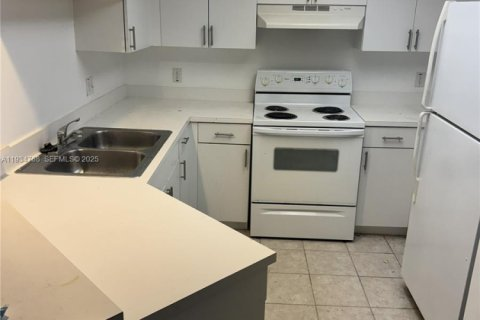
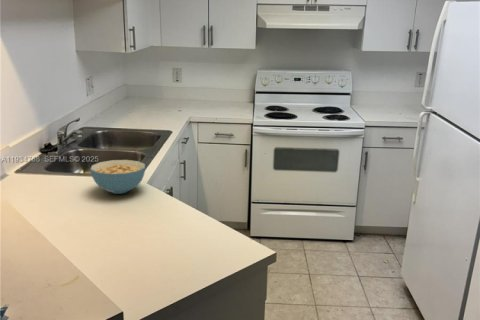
+ cereal bowl [89,159,146,195]
